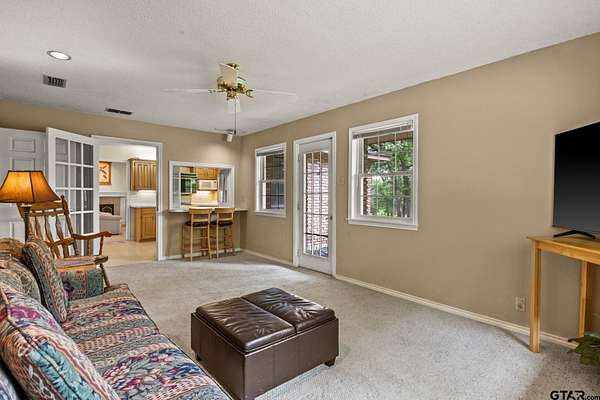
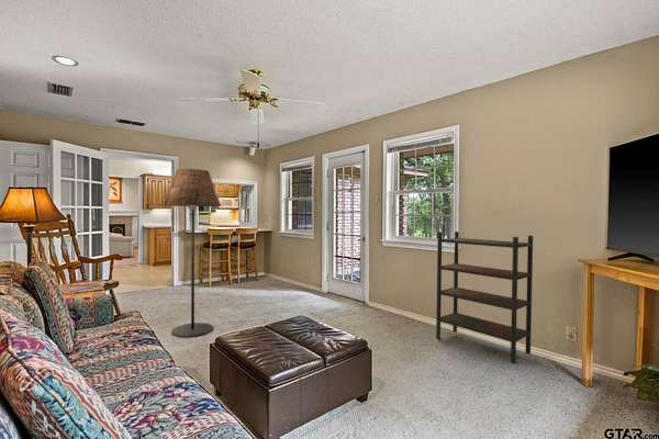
+ floor lamp [163,168,222,339]
+ bookshelf [435,230,534,364]
